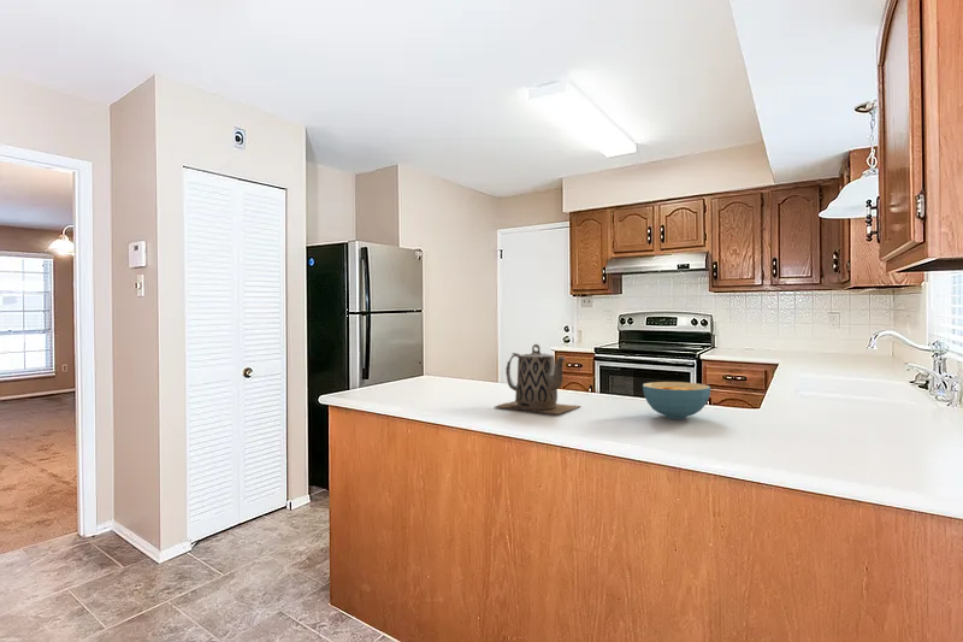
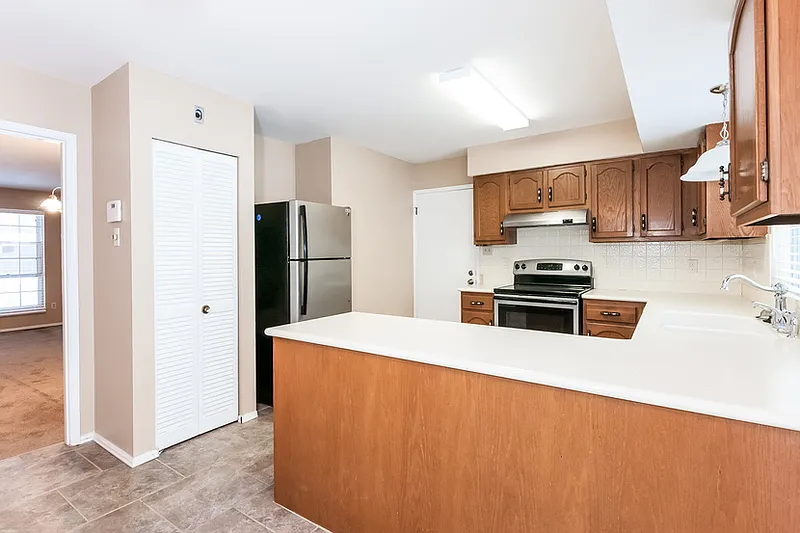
- cereal bowl [642,381,711,420]
- teapot [494,343,581,416]
